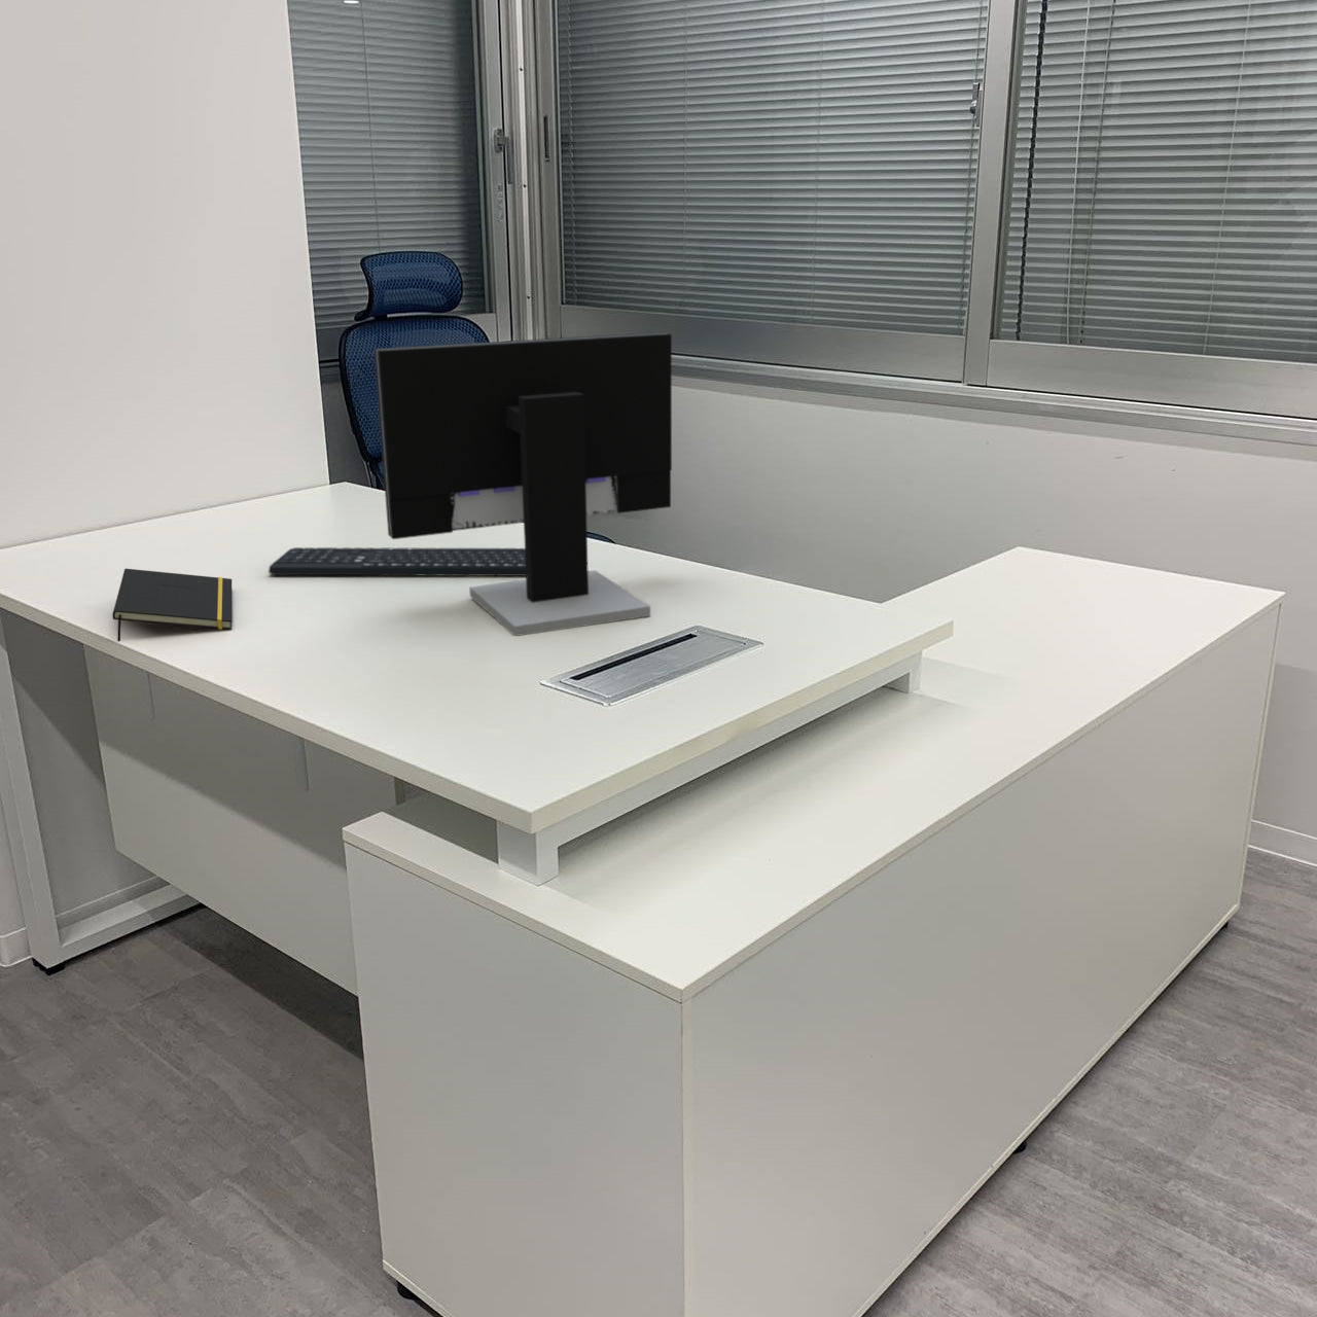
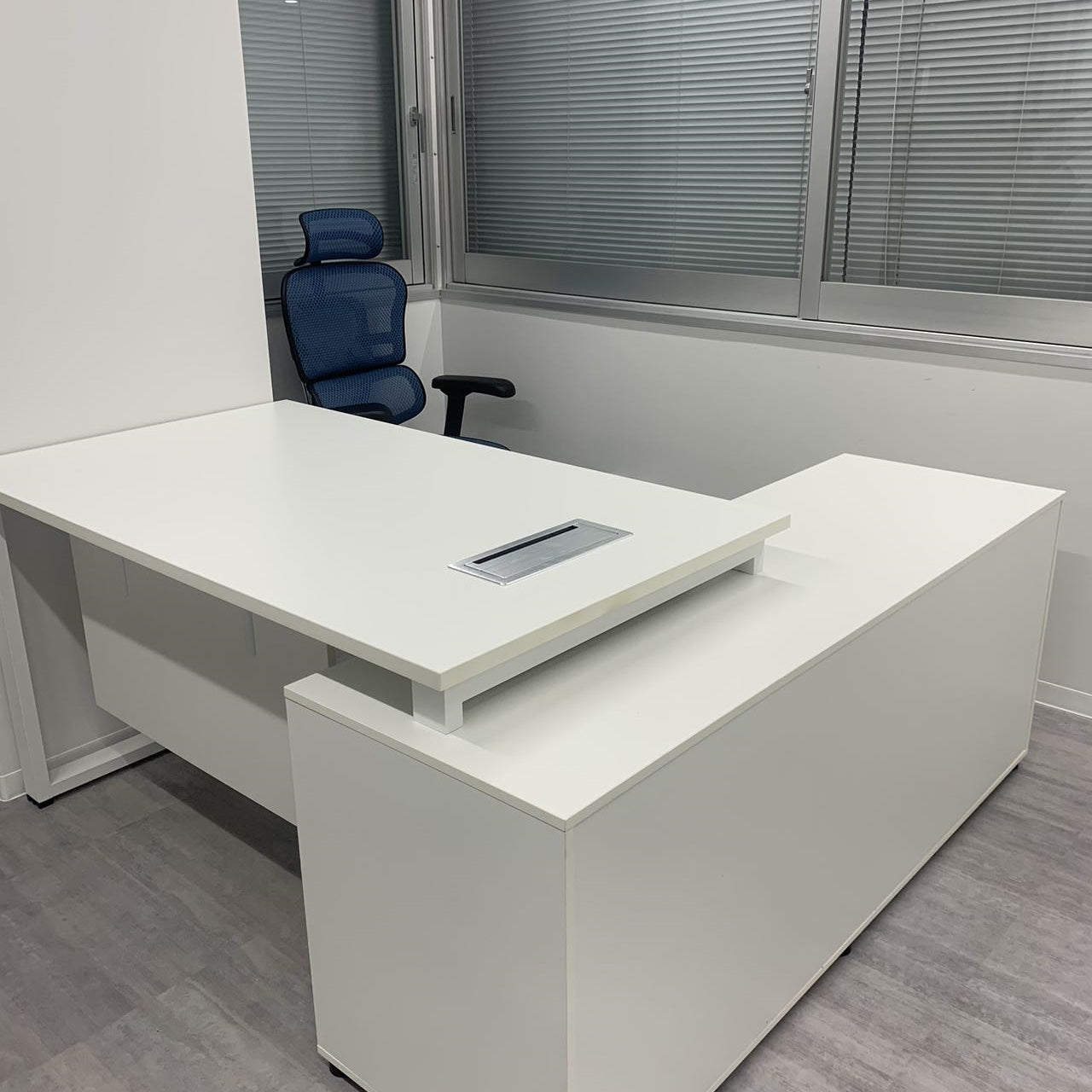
- computer monitor [373,332,673,637]
- keyboard [268,546,526,578]
- notepad [111,568,234,642]
